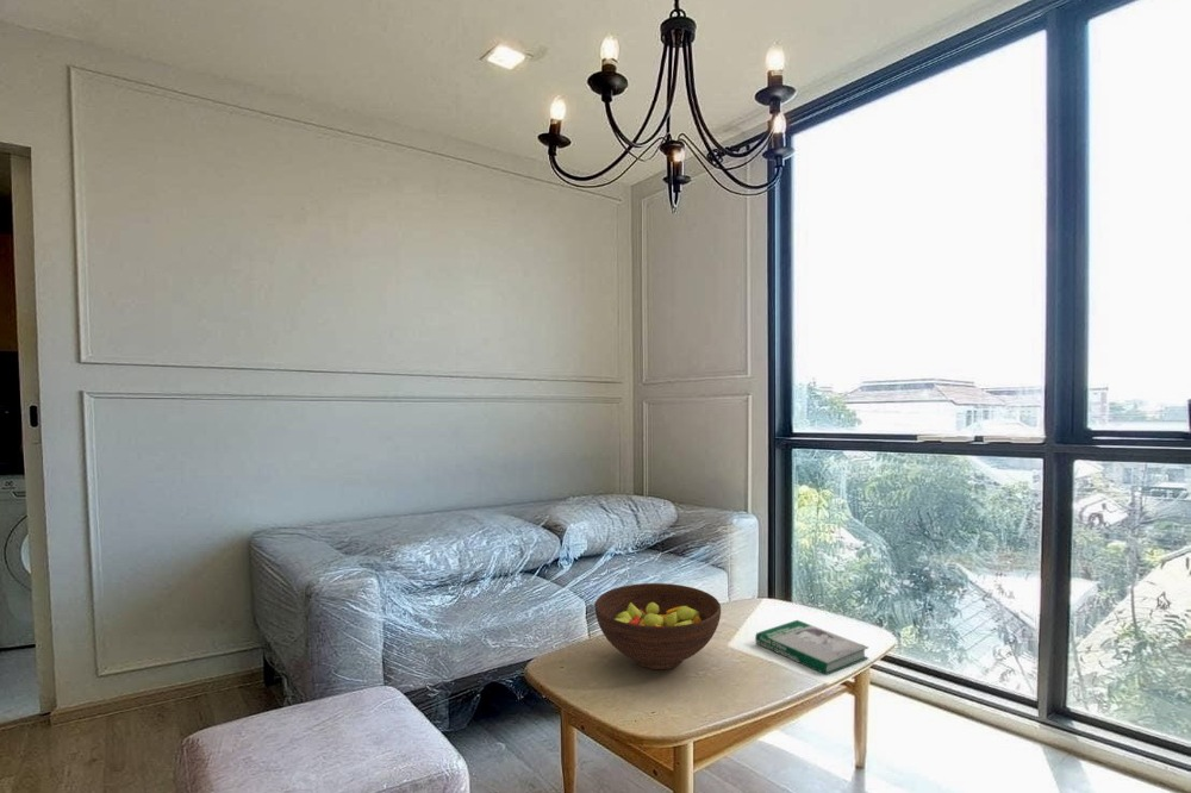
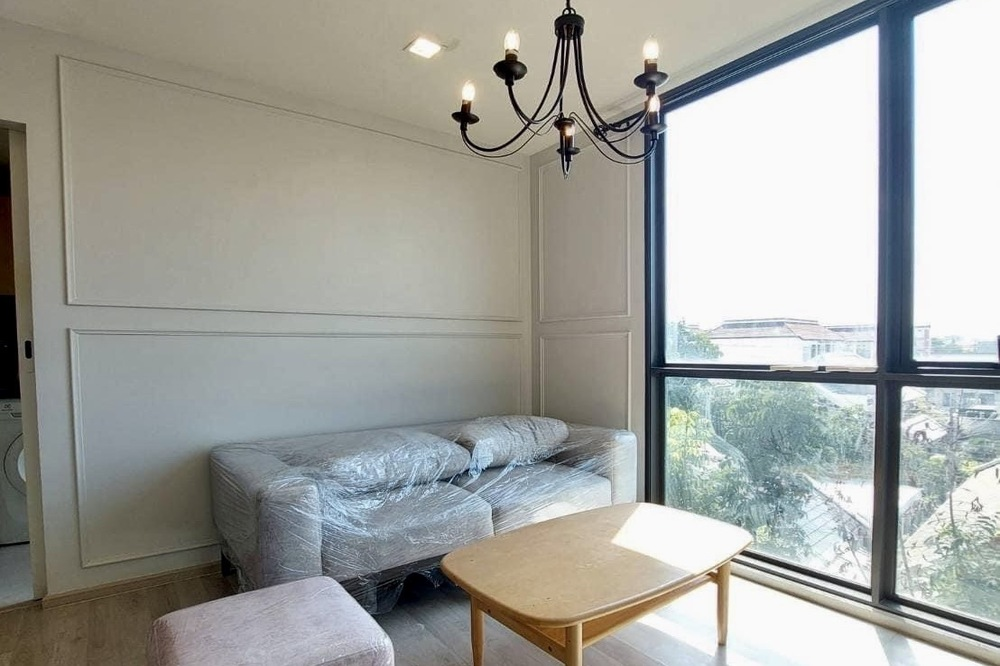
- book [754,619,869,676]
- fruit bowl [594,582,722,670]
